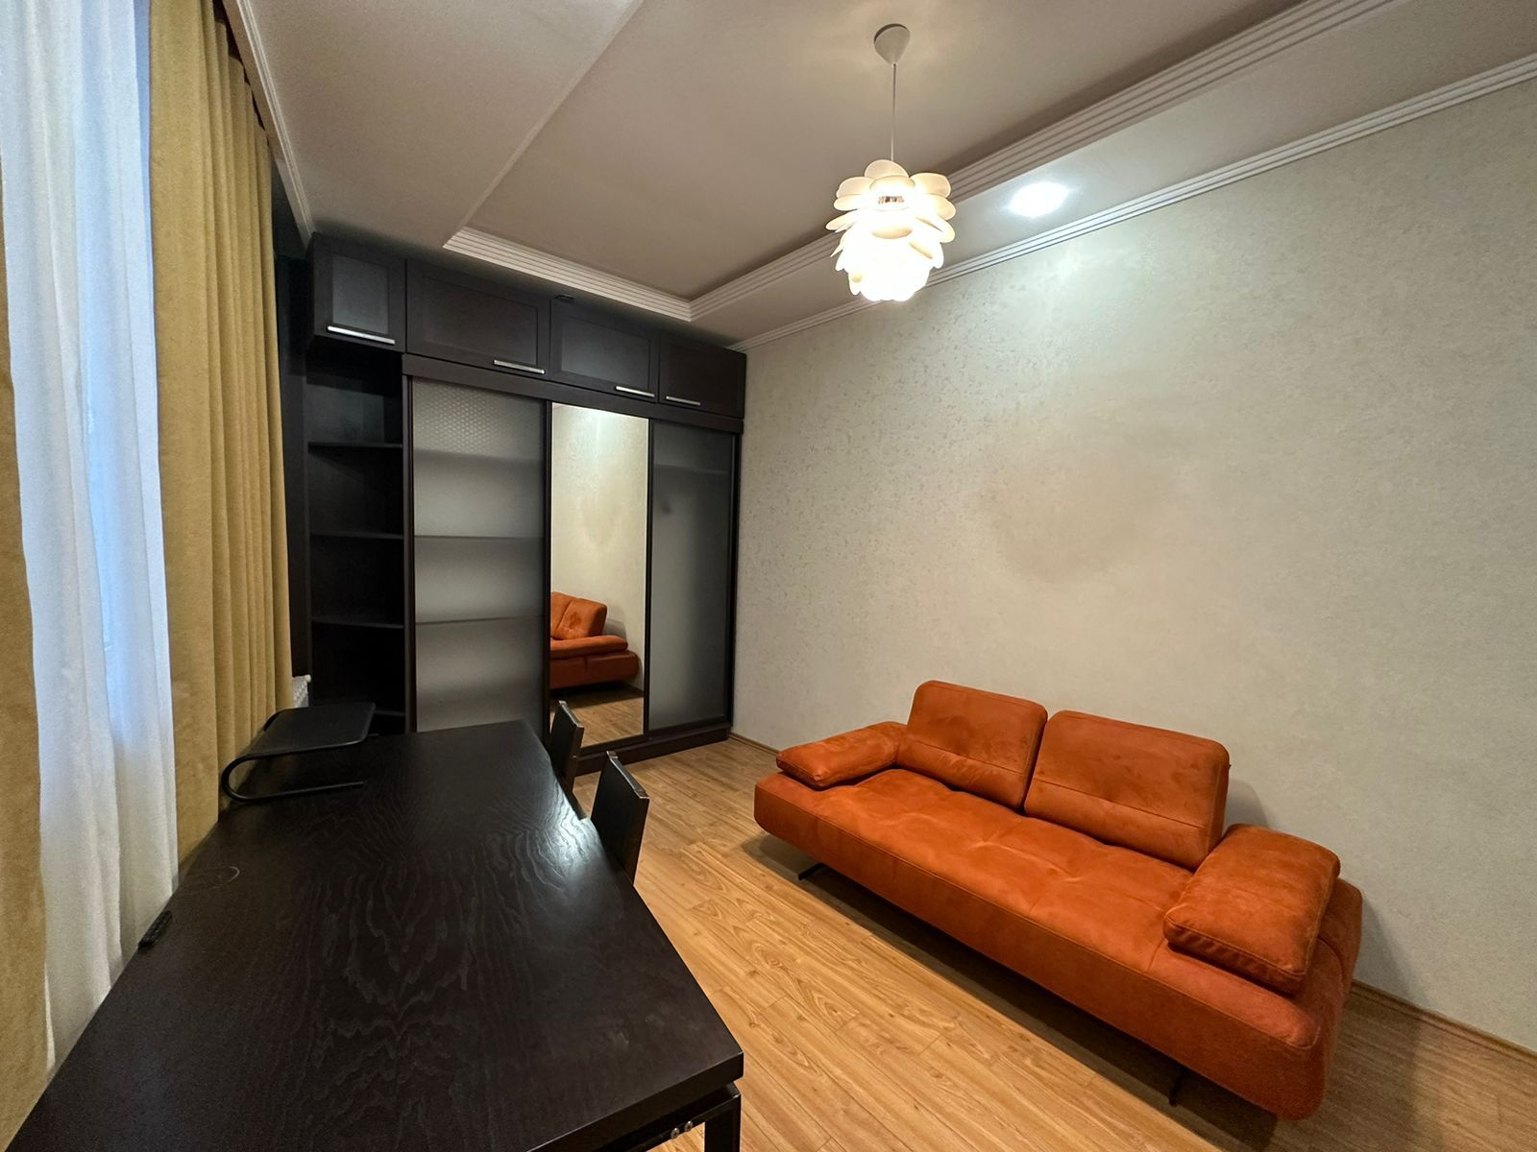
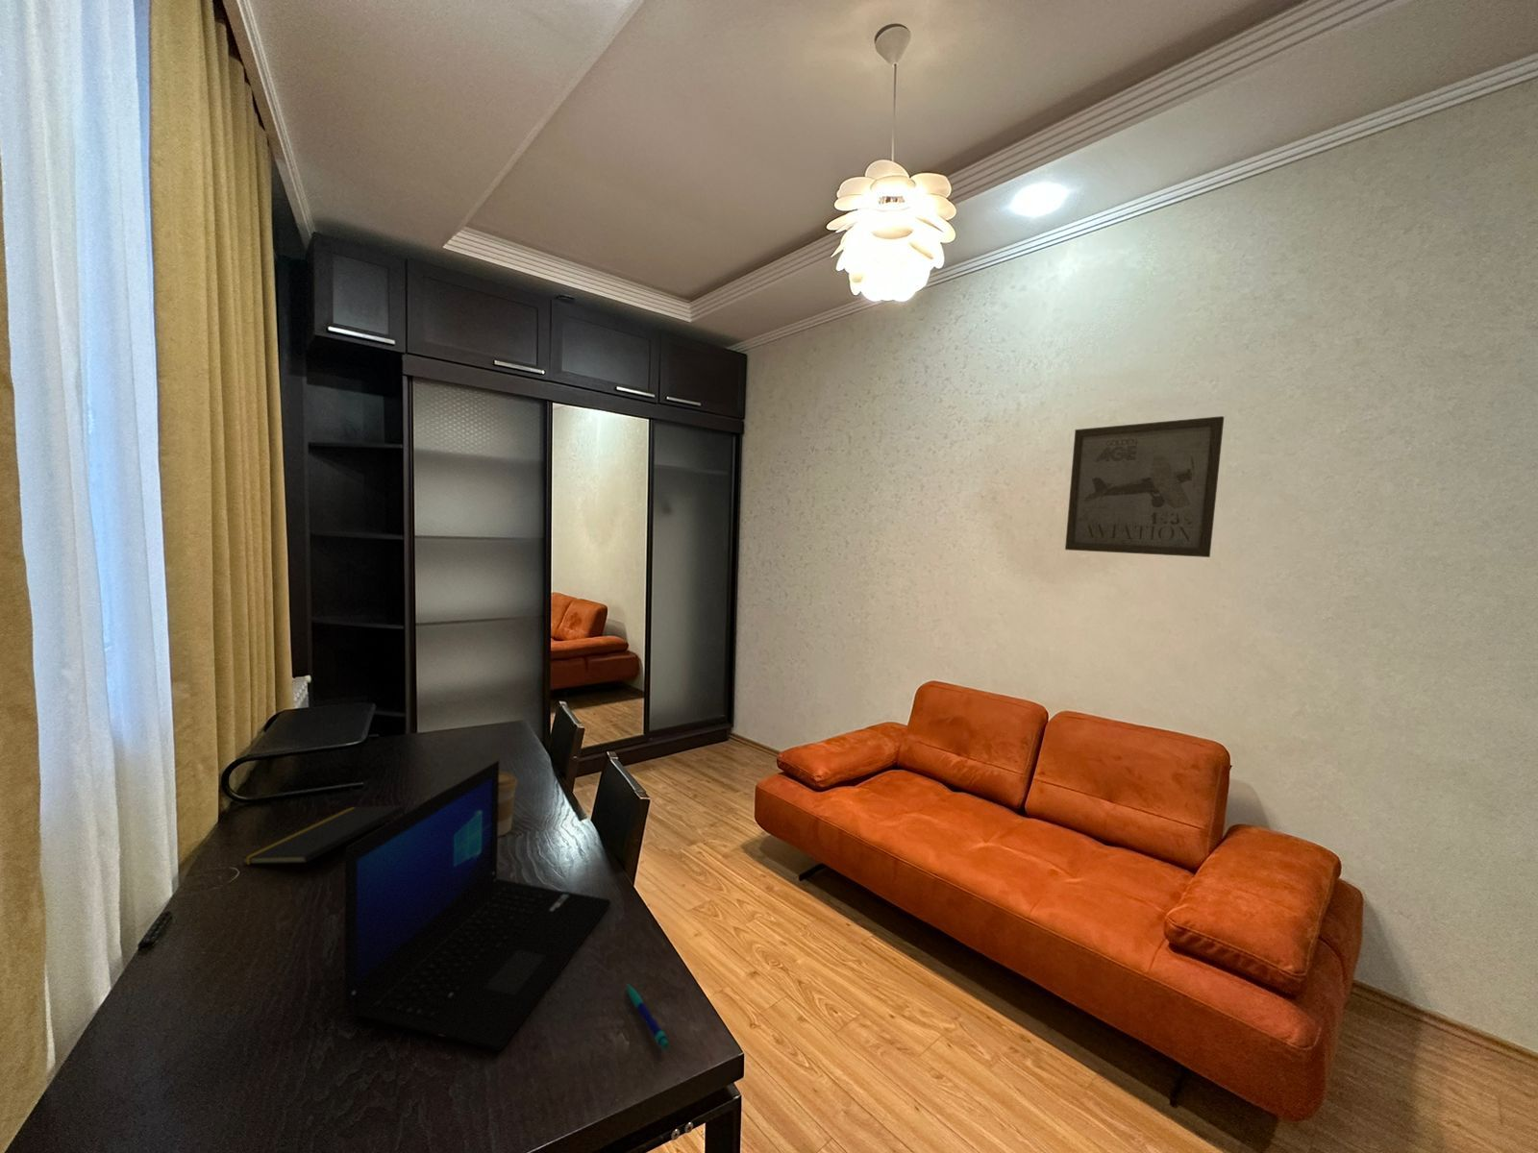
+ pen [626,983,670,1050]
+ laptop [343,761,613,1051]
+ wall art [1064,415,1224,558]
+ coffee cup [498,770,518,838]
+ notepad [240,804,407,866]
